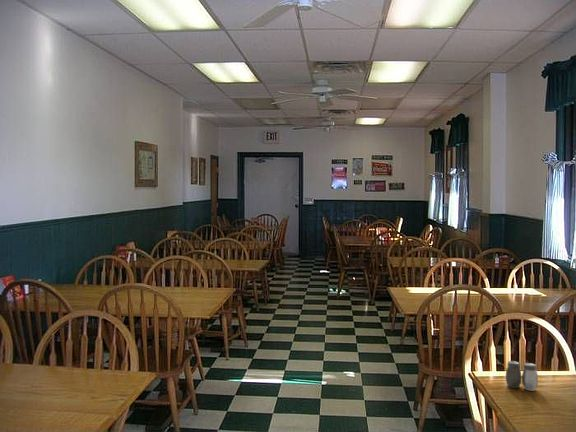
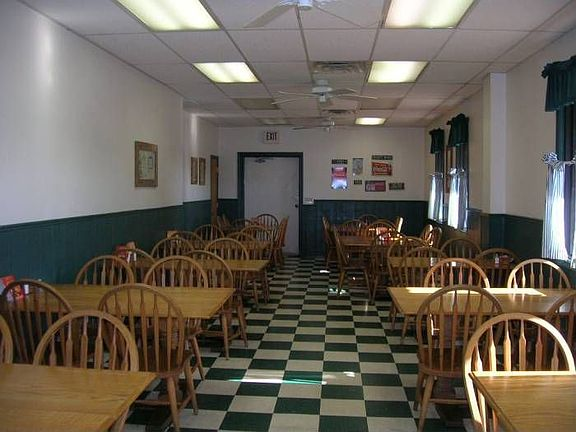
- salt and pepper shaker [505,360,539,392]
